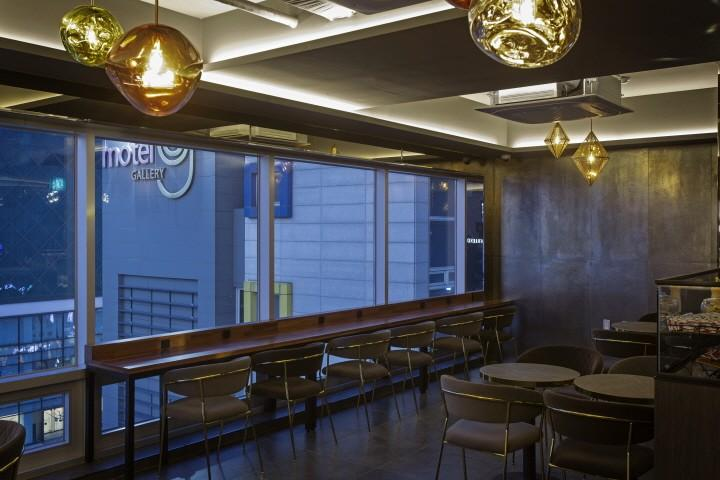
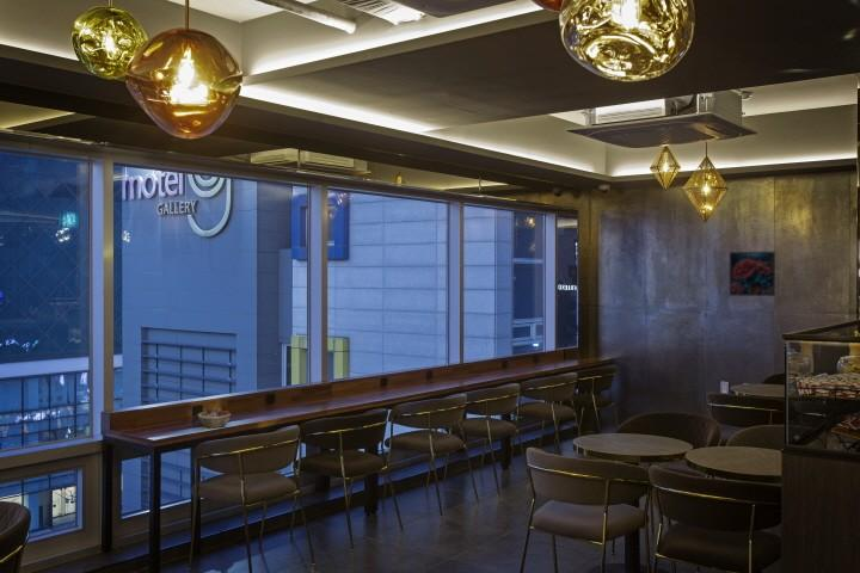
+ succulent planter [197,407,232,429]
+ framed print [729,251,776,297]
